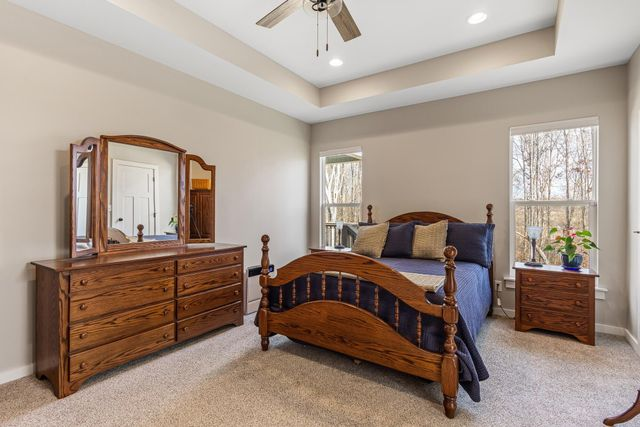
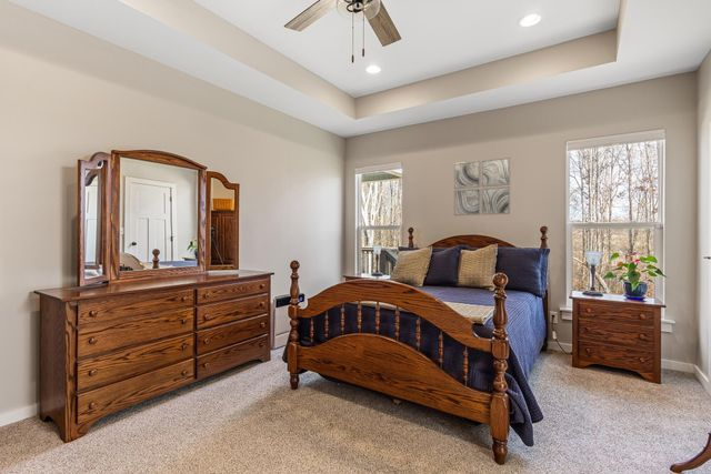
+ wall art [453,157,512,216]
